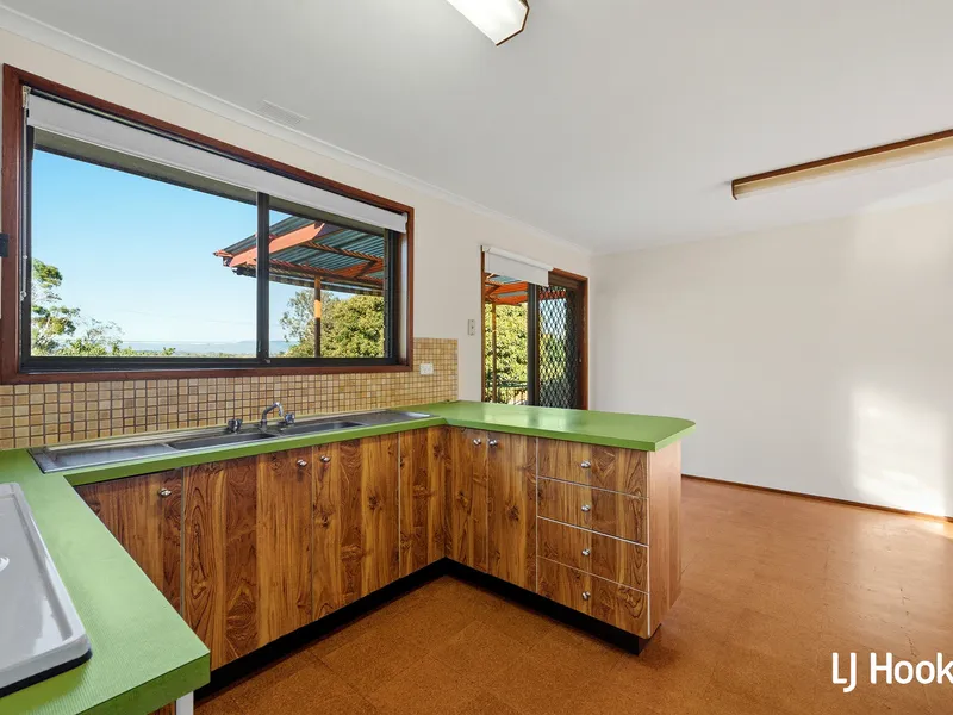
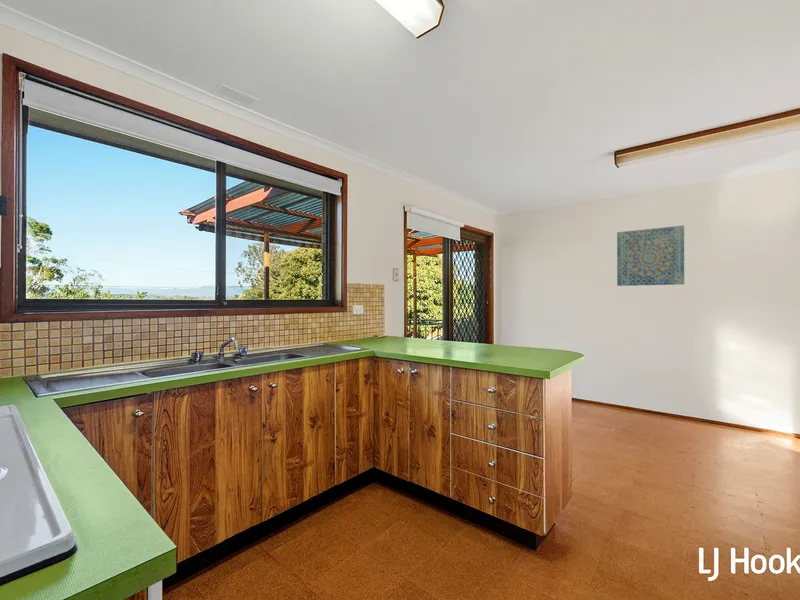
+ wall art [616,224,685,287]
